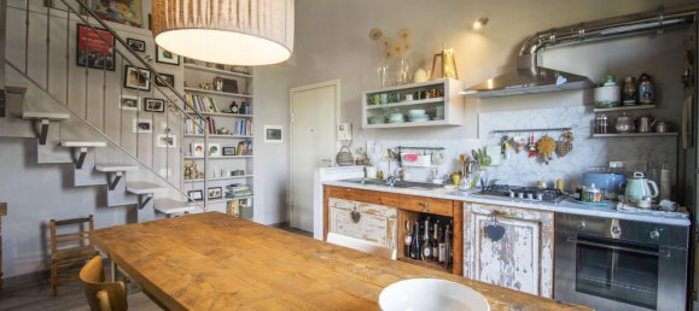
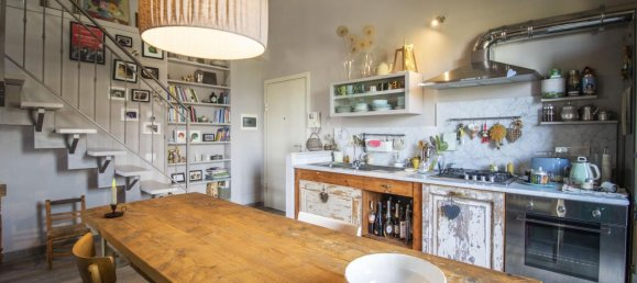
+ candle [102,177,128,218]
